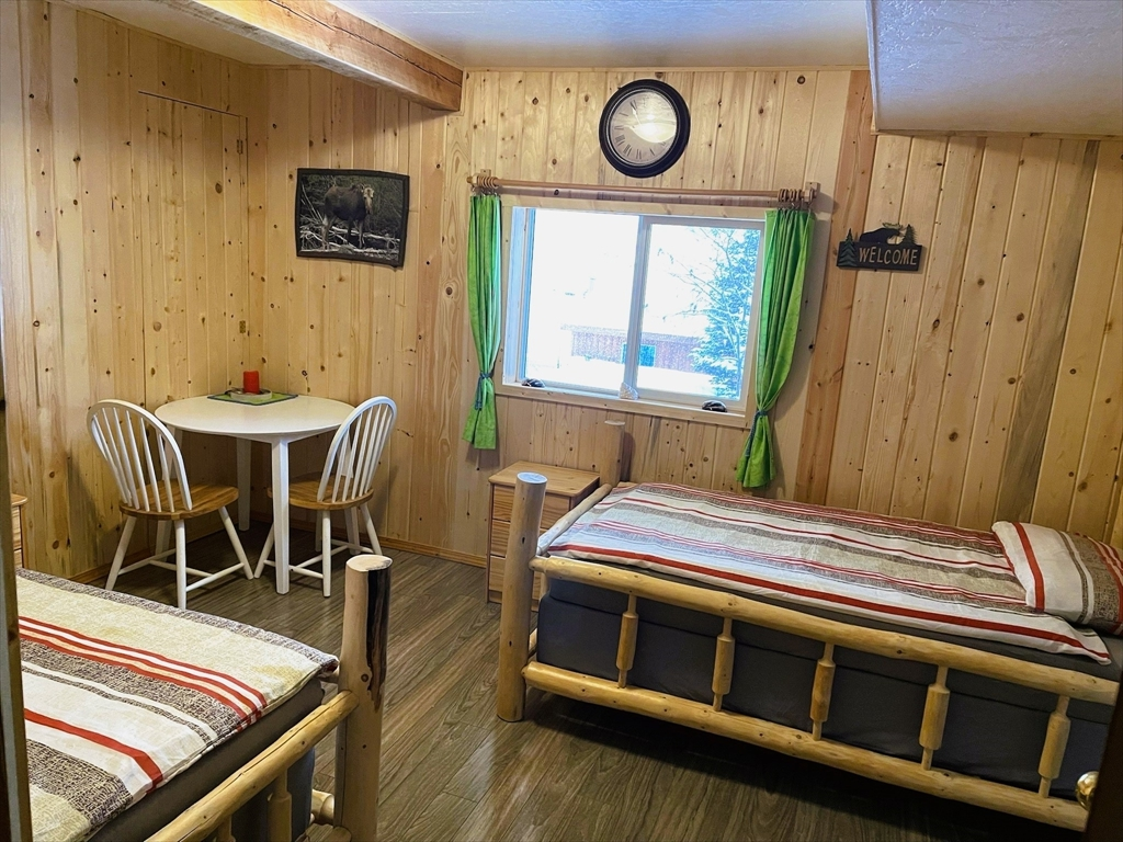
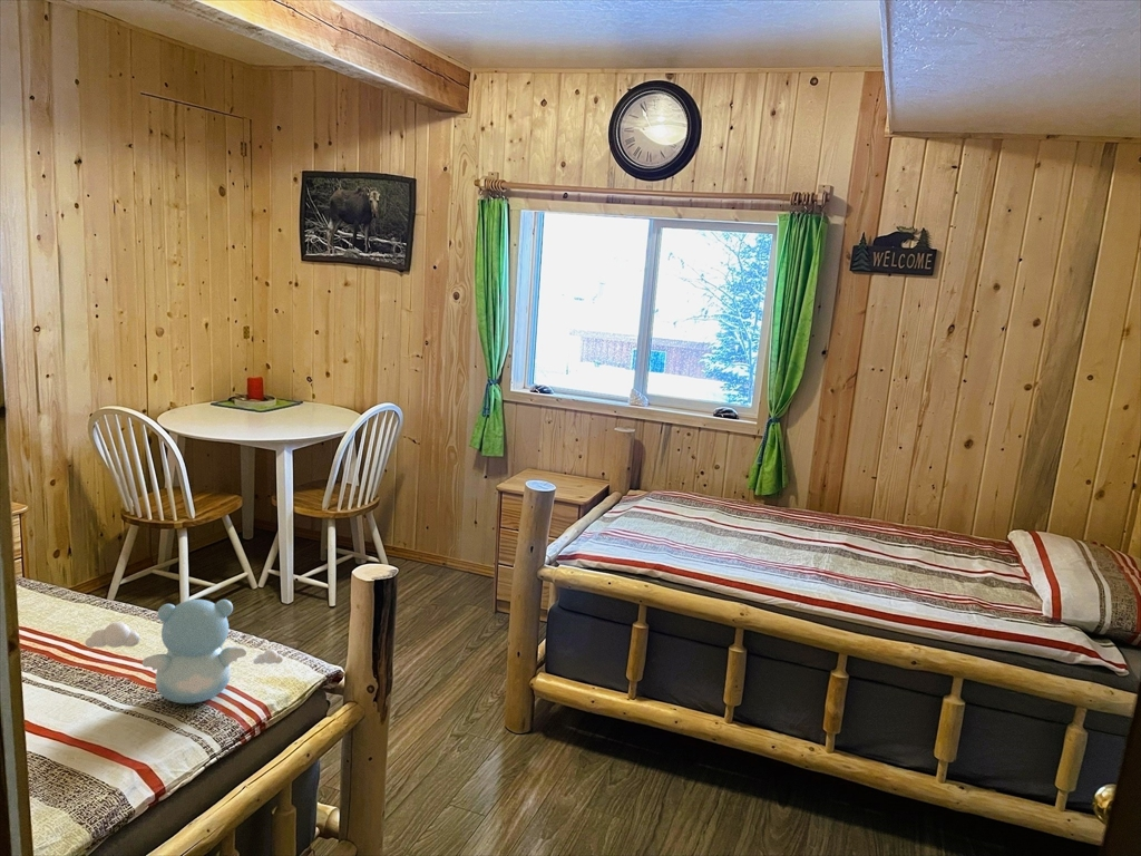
+ teddy bear [85,599,284,704]
